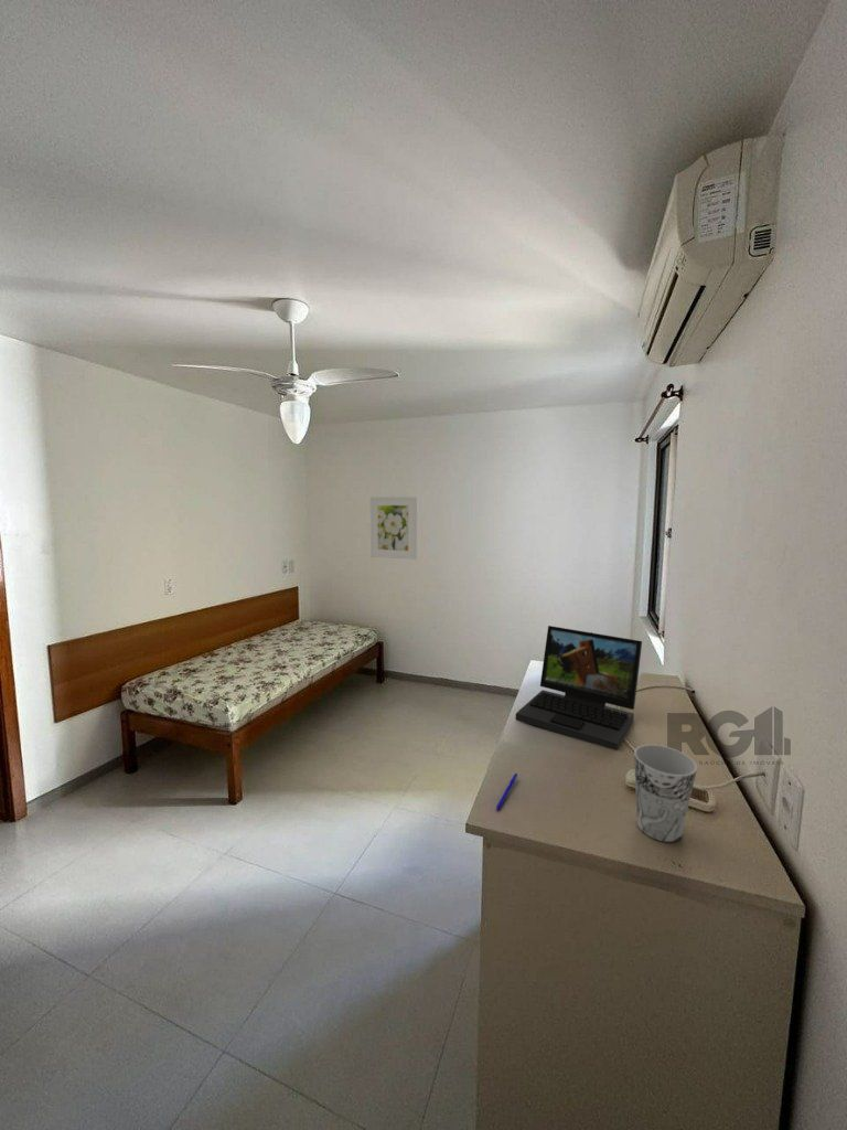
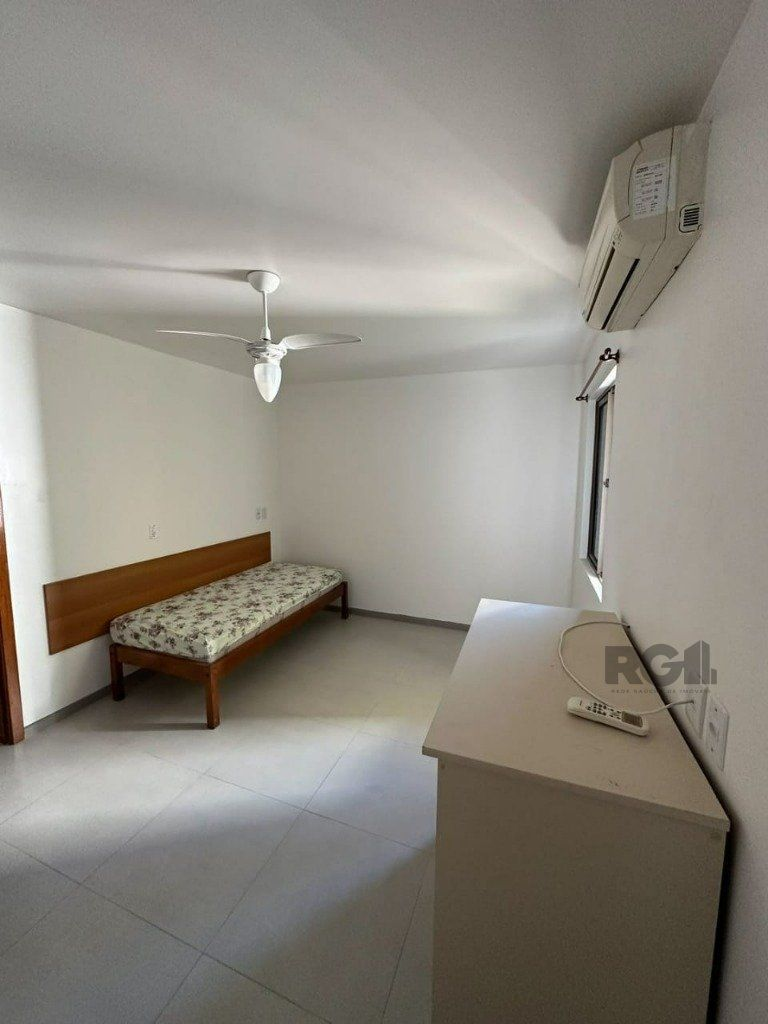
- cup [633,744,698,844]
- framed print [369,497,418,561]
- laptop [515,625,643,751]
- pen [495,772,518,812]
